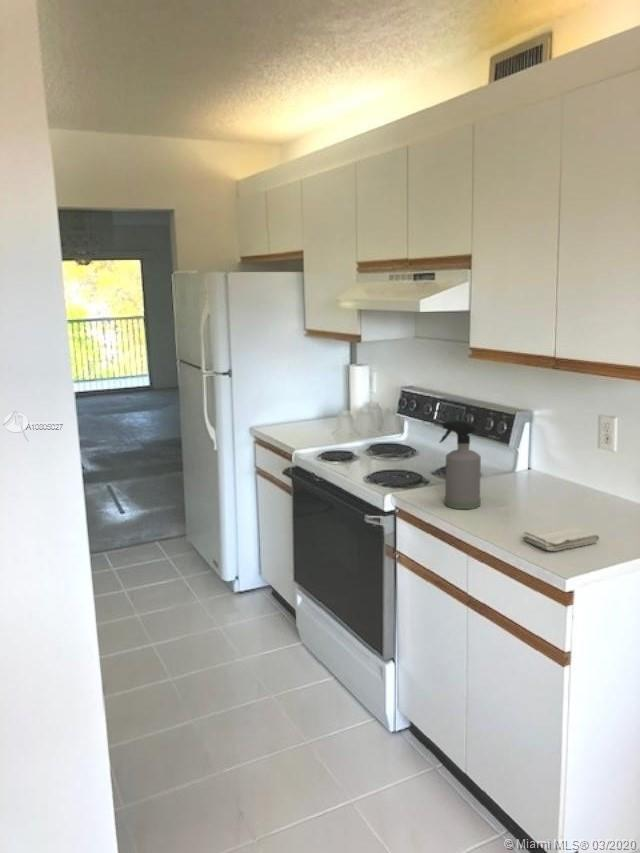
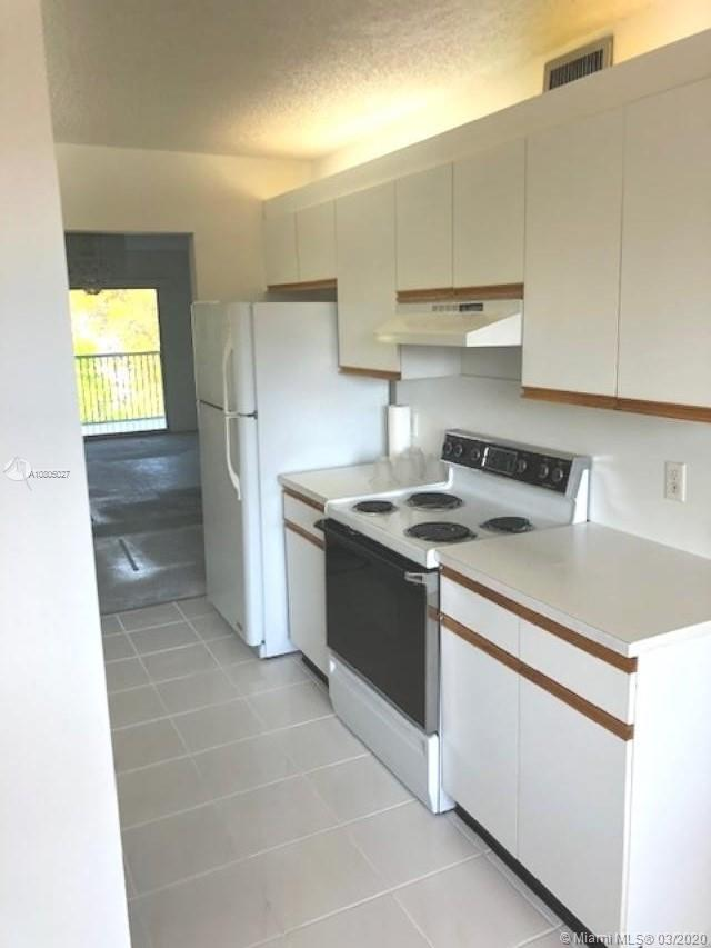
- washcloth [522,524,600,552]
- spray bottle [438,419,482,510]
